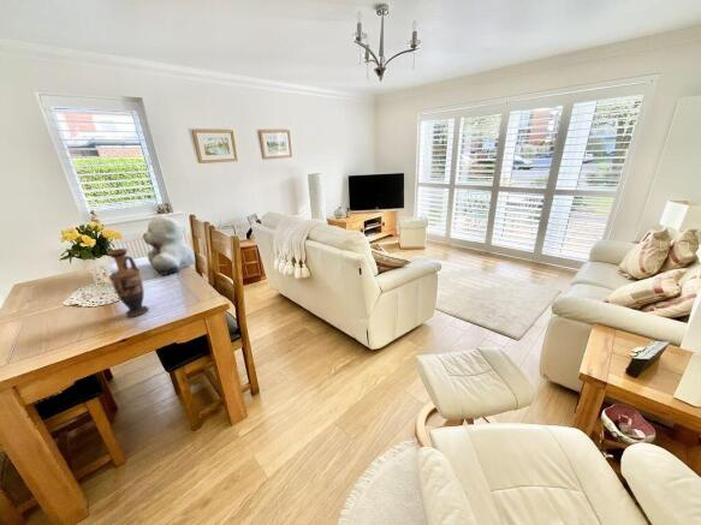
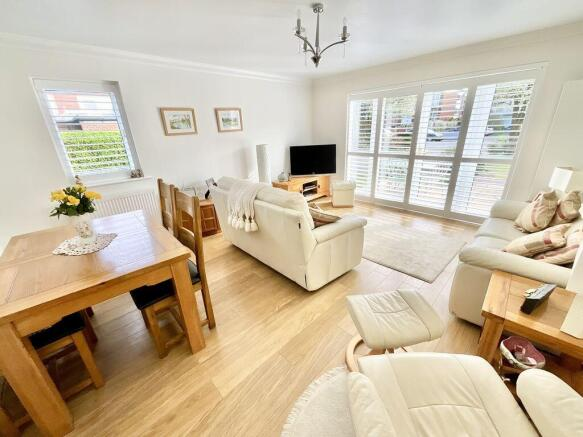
- teddy bear [142,214,196,276]
- vase [106,247,149,317]
